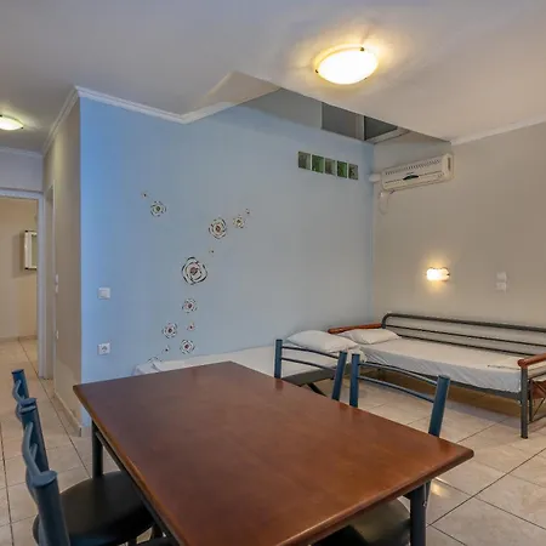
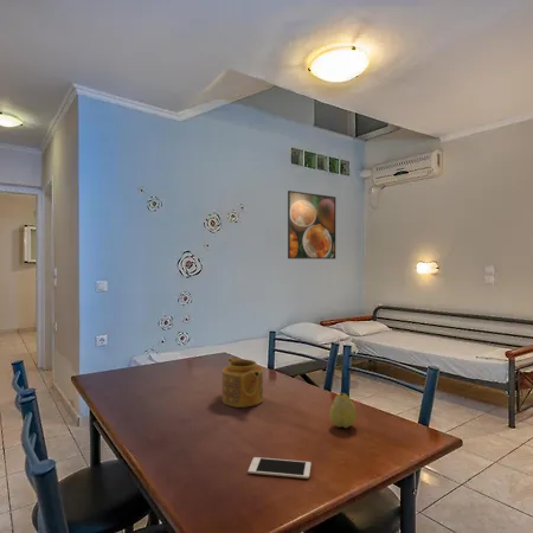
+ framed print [287,190,336,261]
+ fruit [328,391,358,429]
+ cell phone [248,456,313,480]
+ teapot [221,355,264,409]
